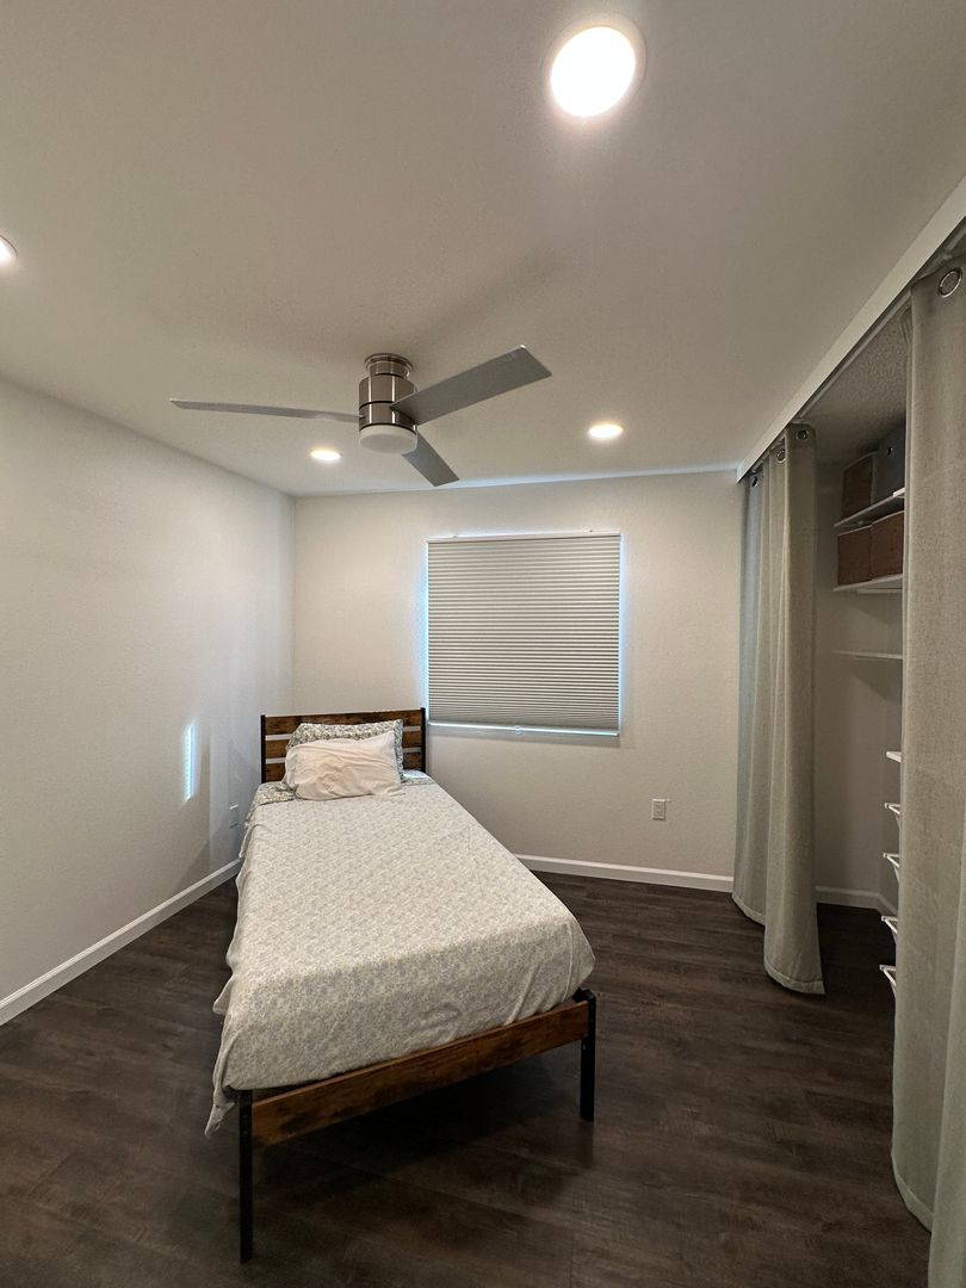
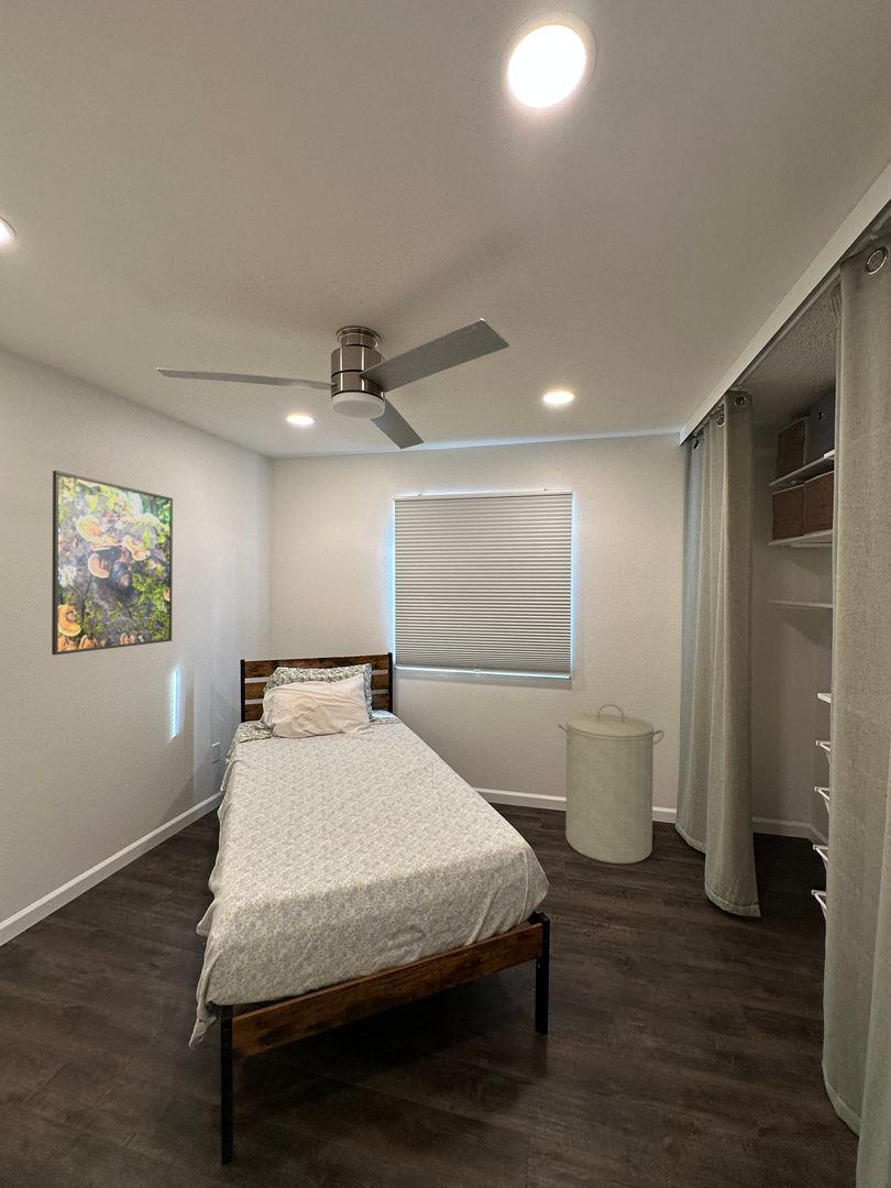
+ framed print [51,470,174,656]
+ laundry hamper [556,702,666,865]
